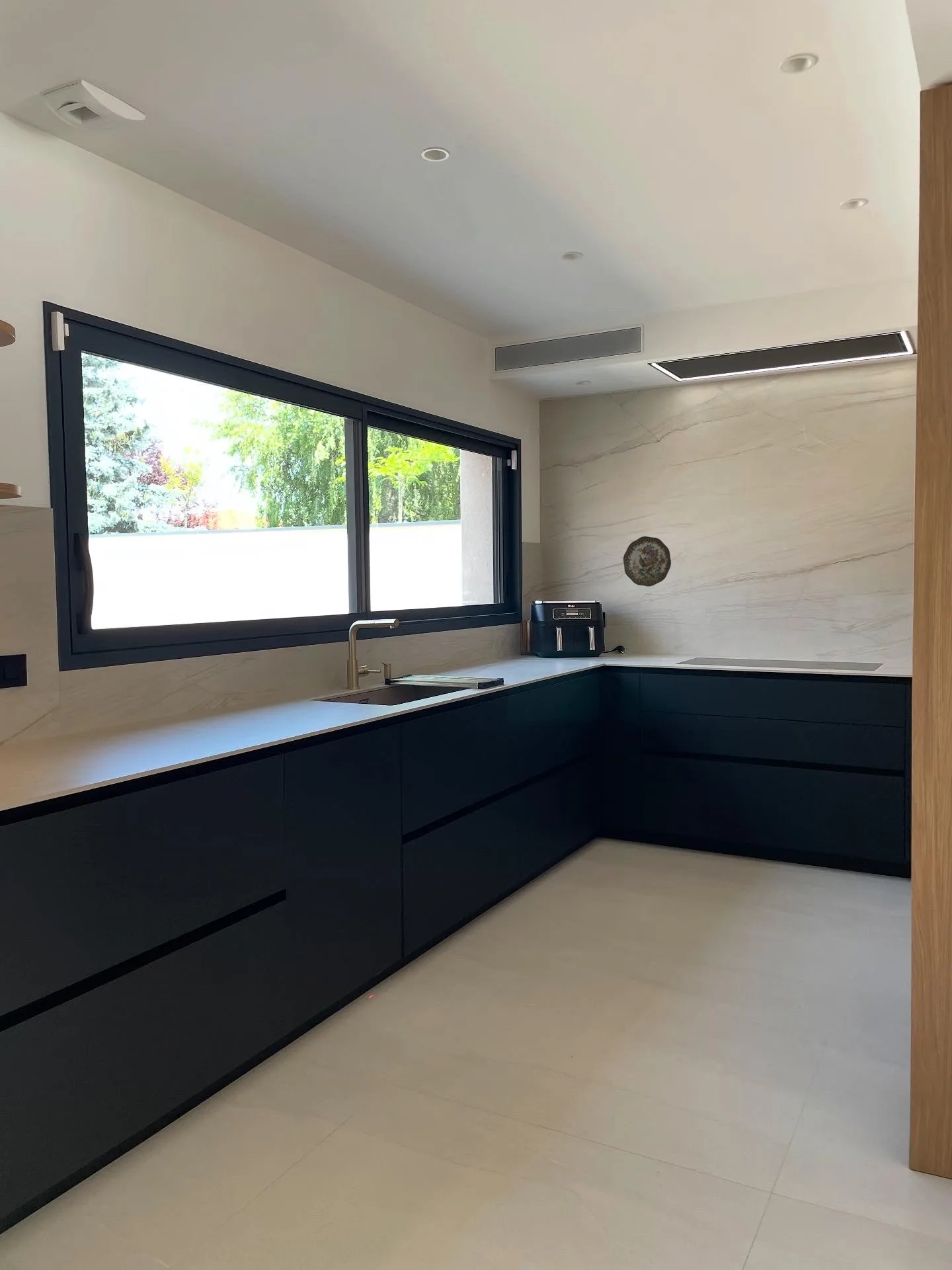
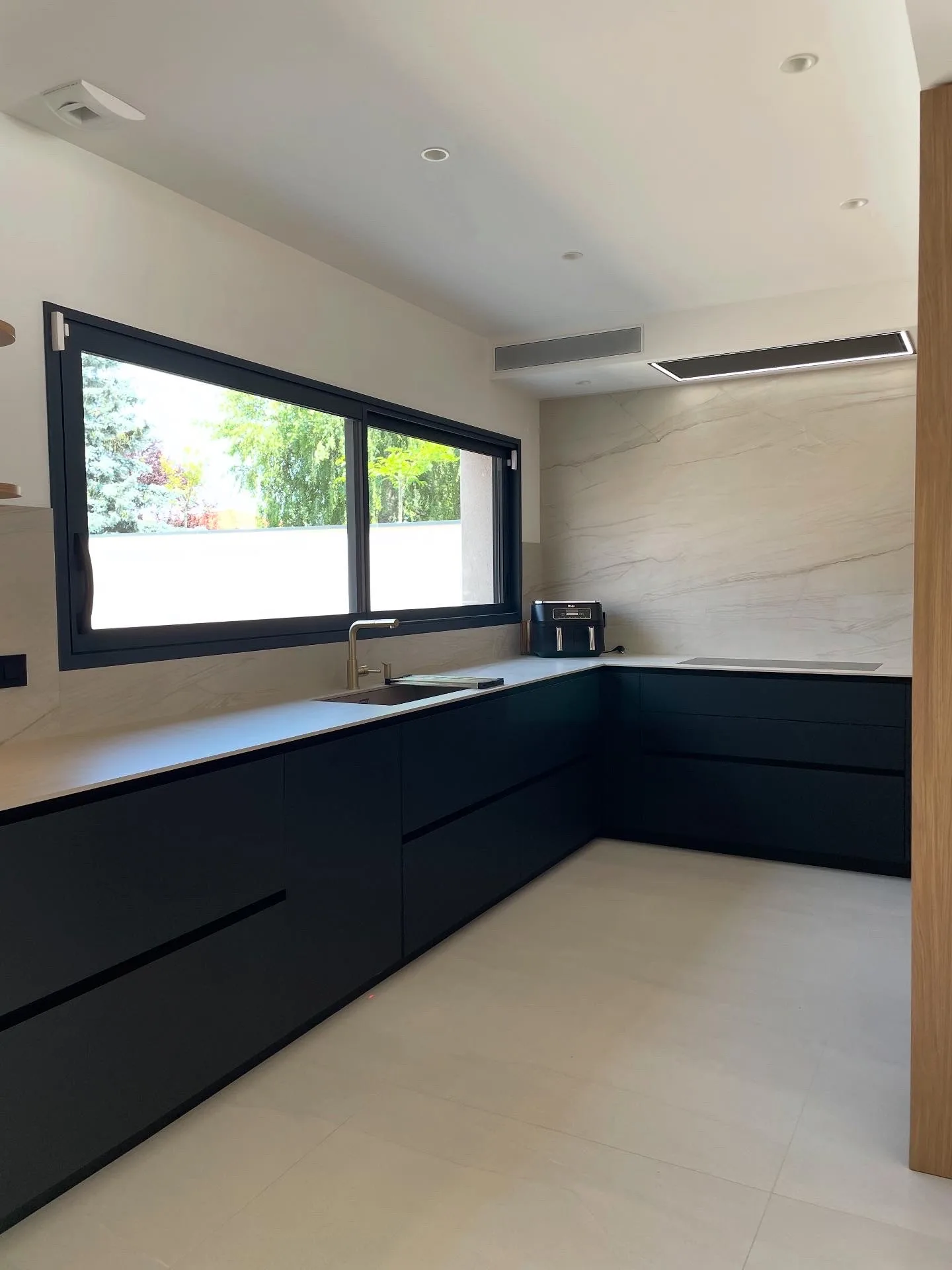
- decorative plate [623,536,672,587]
